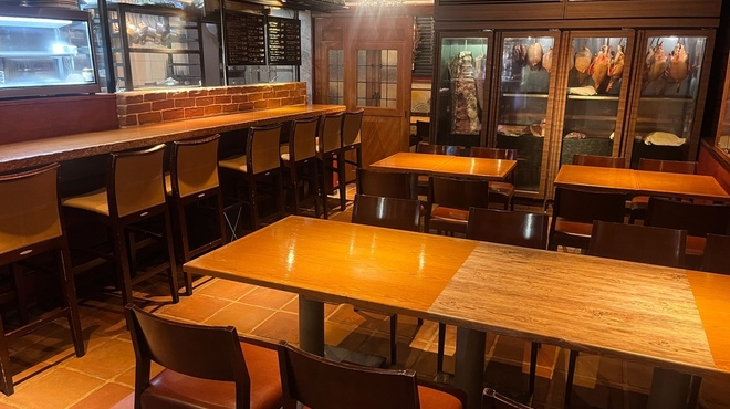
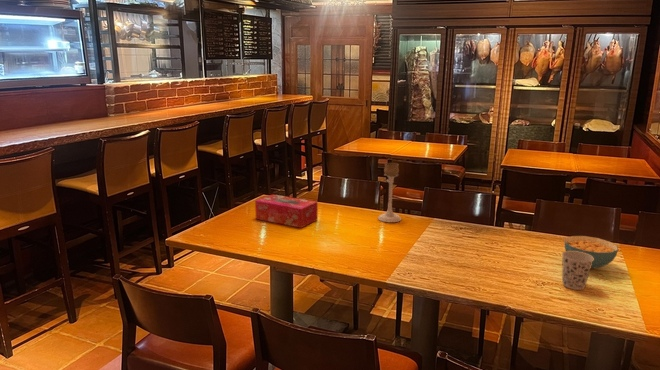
+ tissue box [254,193,318,229]
+ cereal bowl [564,235,619,270]
+ cup [561,250,594,291]
+ candle holder [377,162,402,223]
